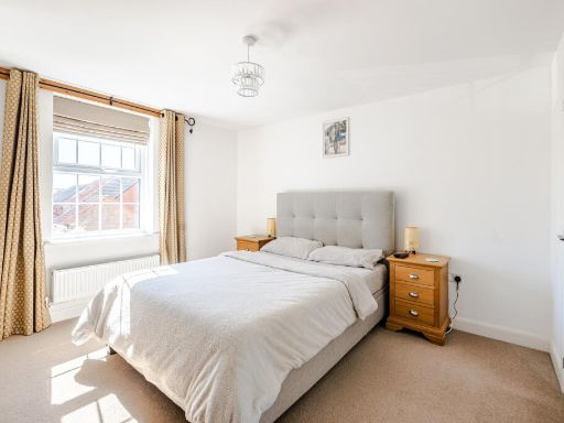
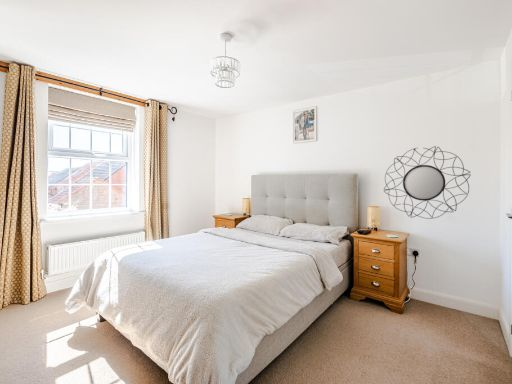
+ home mirror [383,145,472,220]
